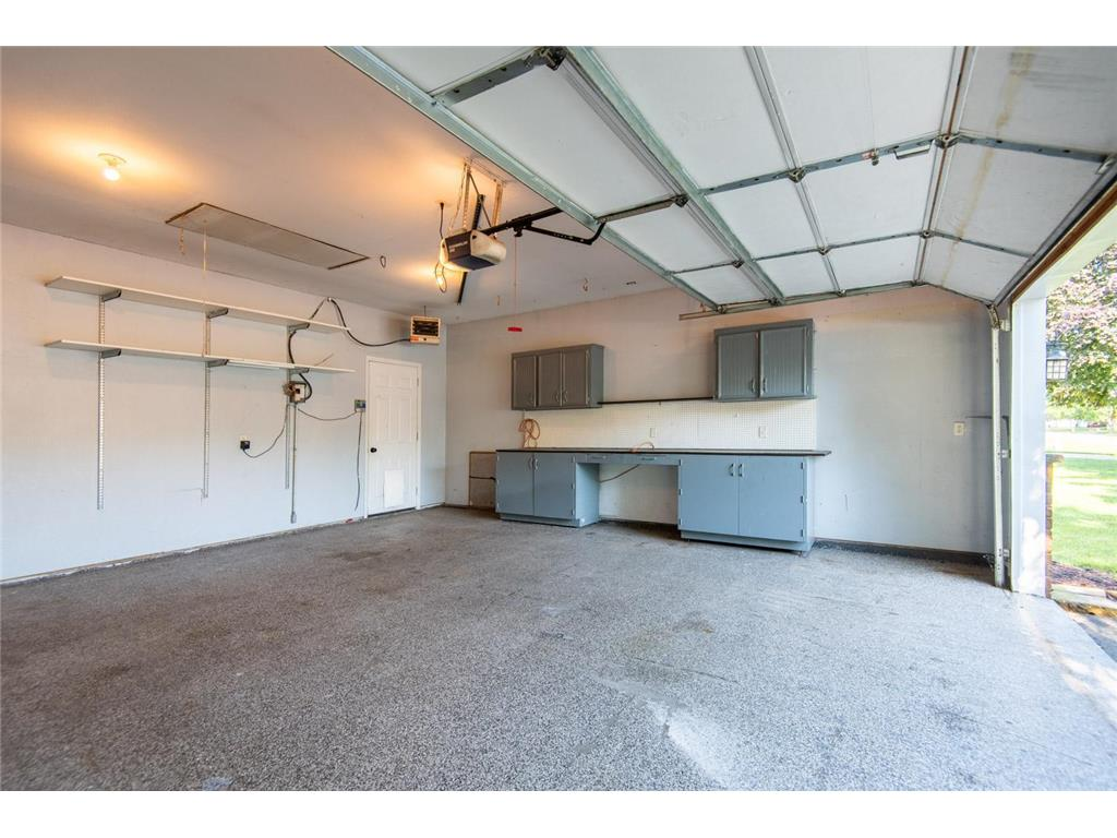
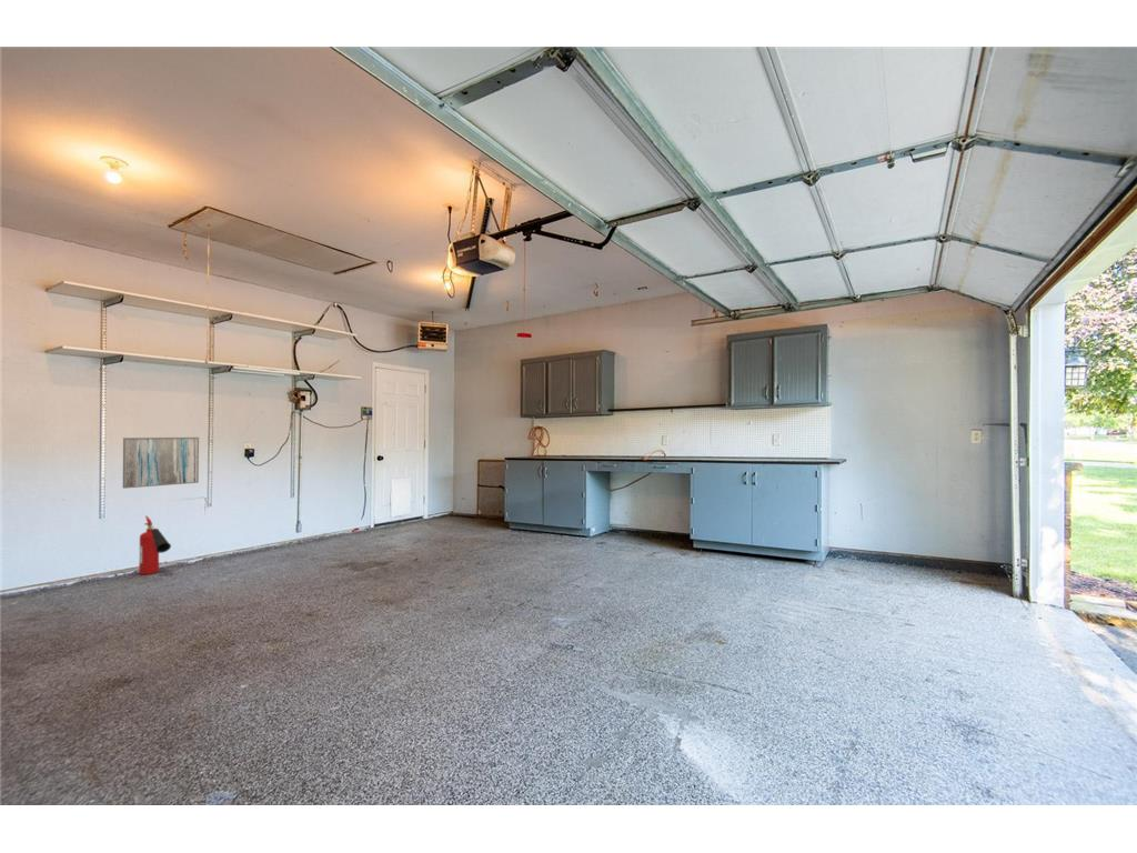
+ wall art [122,436,200,490]
+ fire extinguisher [138,515,172,575]
